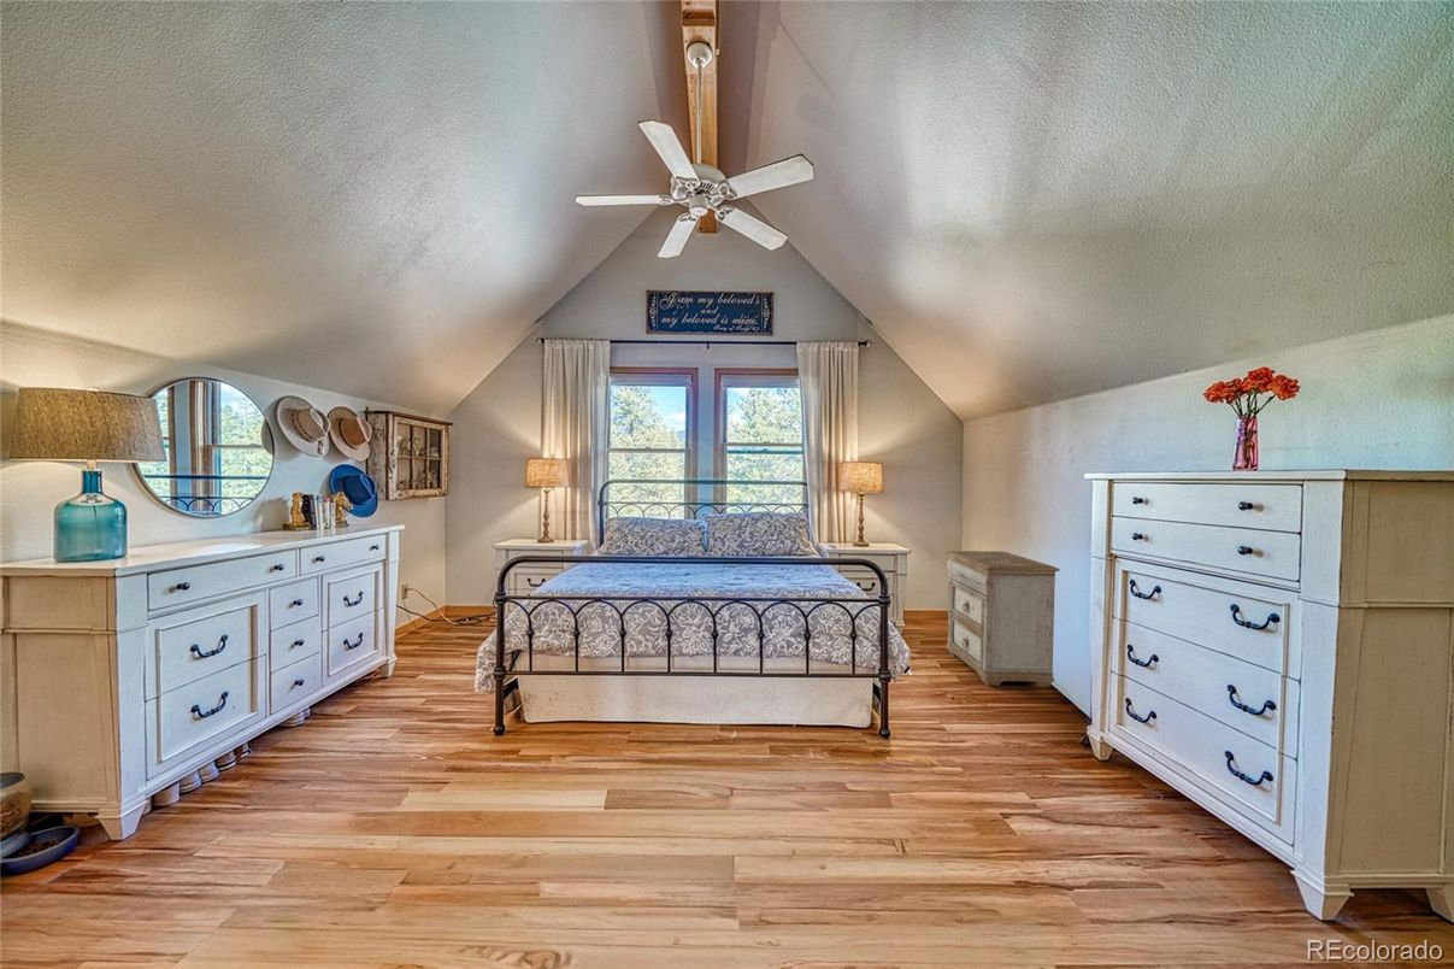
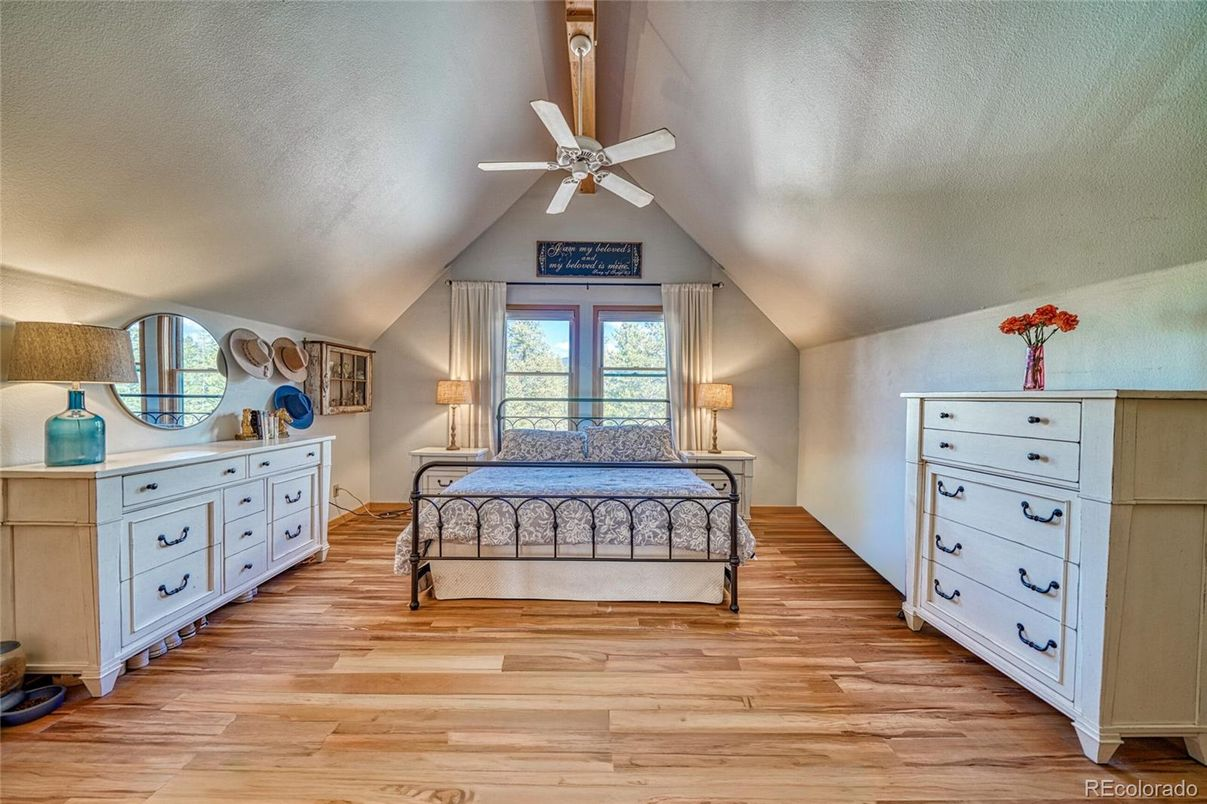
- nightstand [944,550,1061,687]
